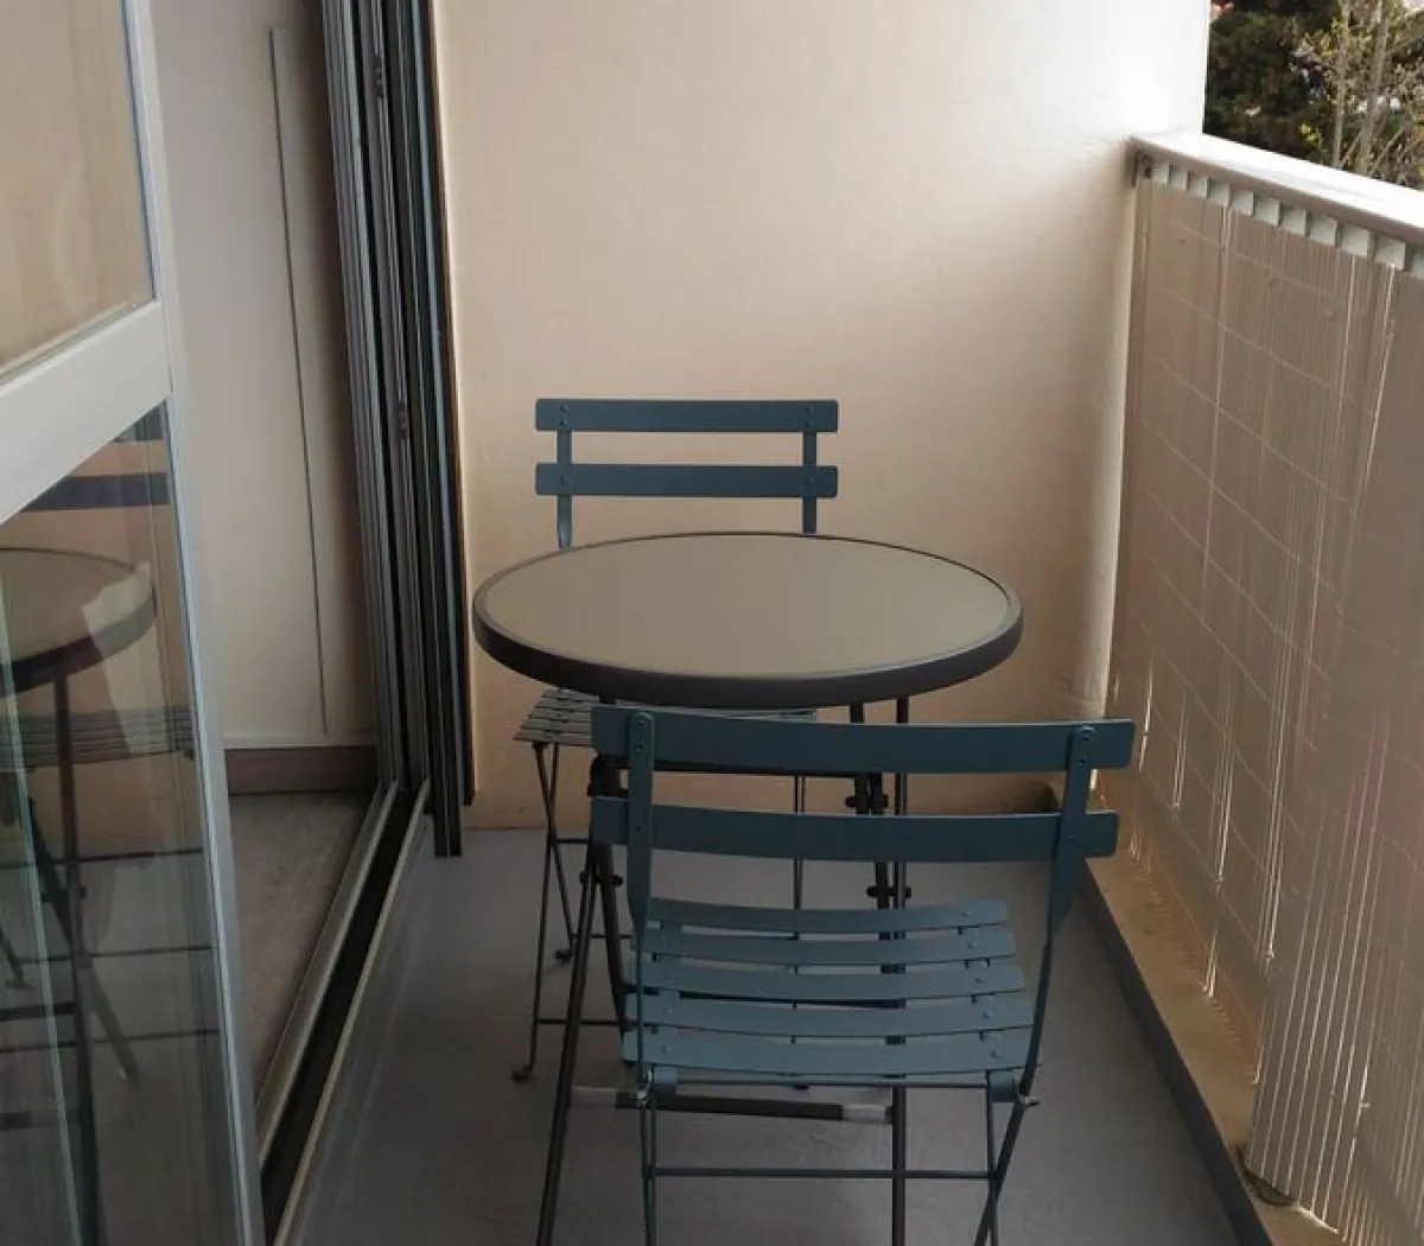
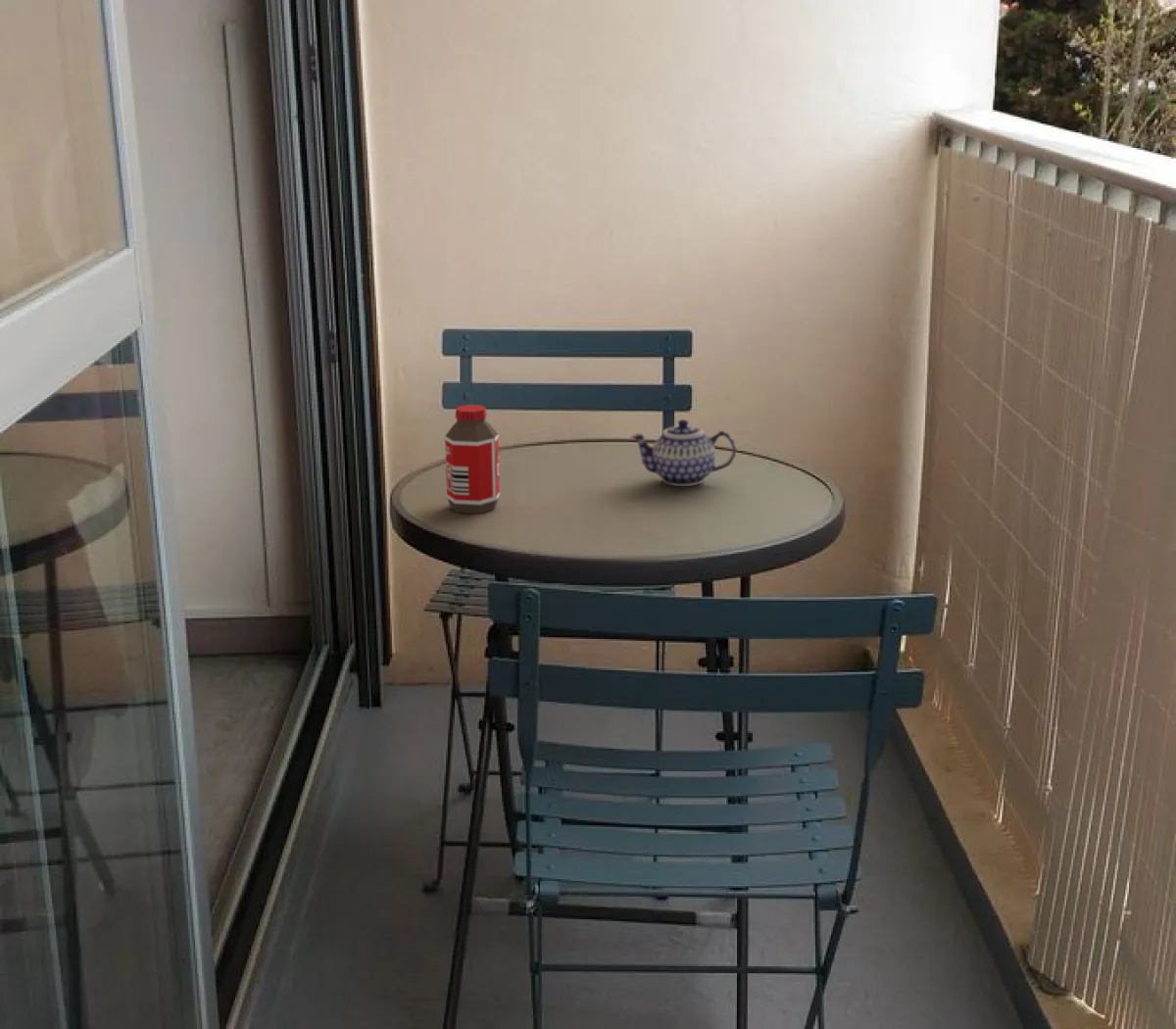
+ bottle [444,404,501,515]
+ teapot [630,418,737,487]
